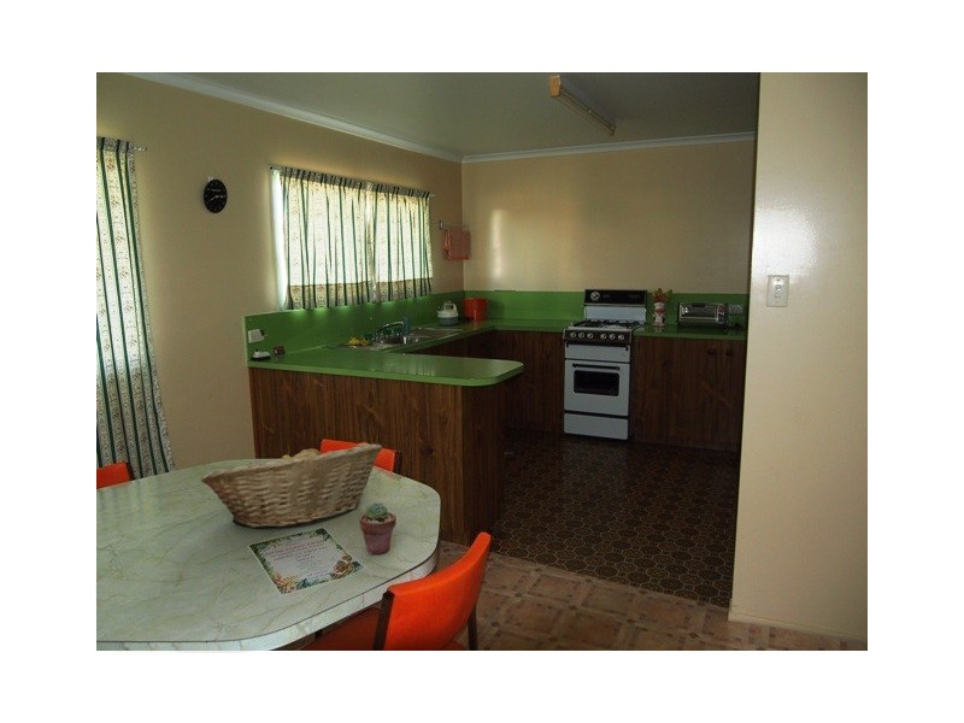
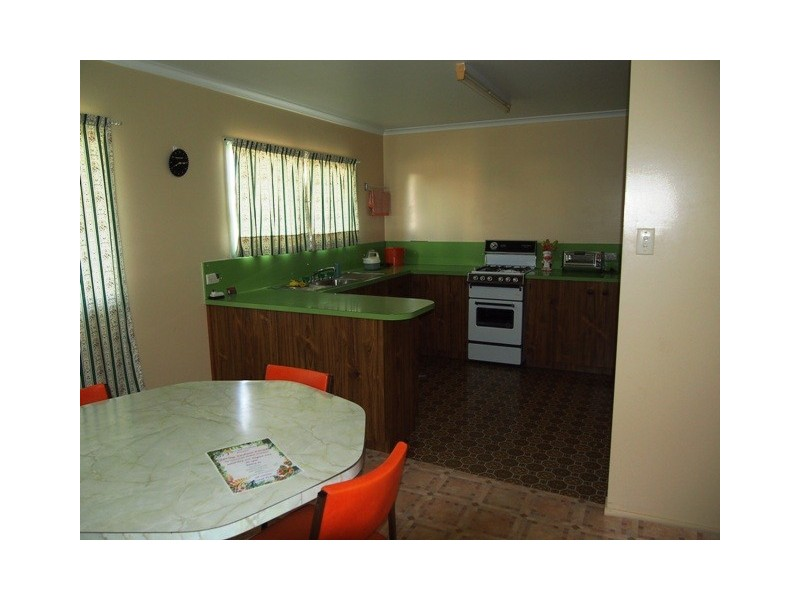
- potted succulent [358,501,398,556]
- fruit basket [200,442,383,529]
